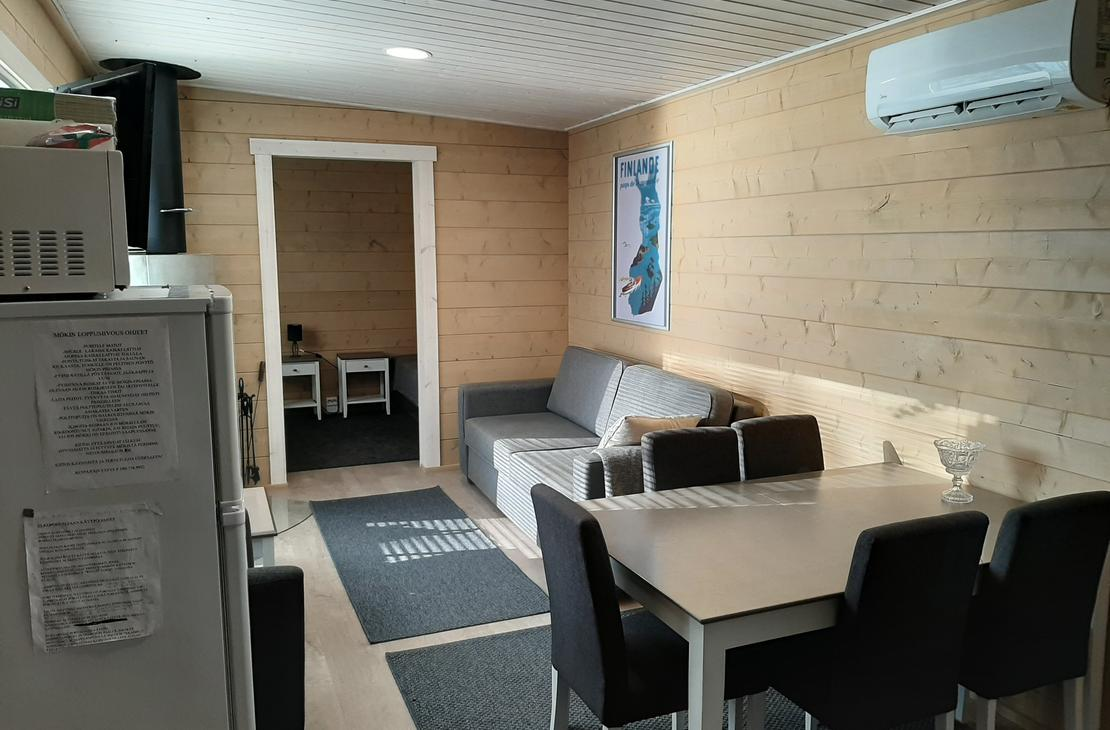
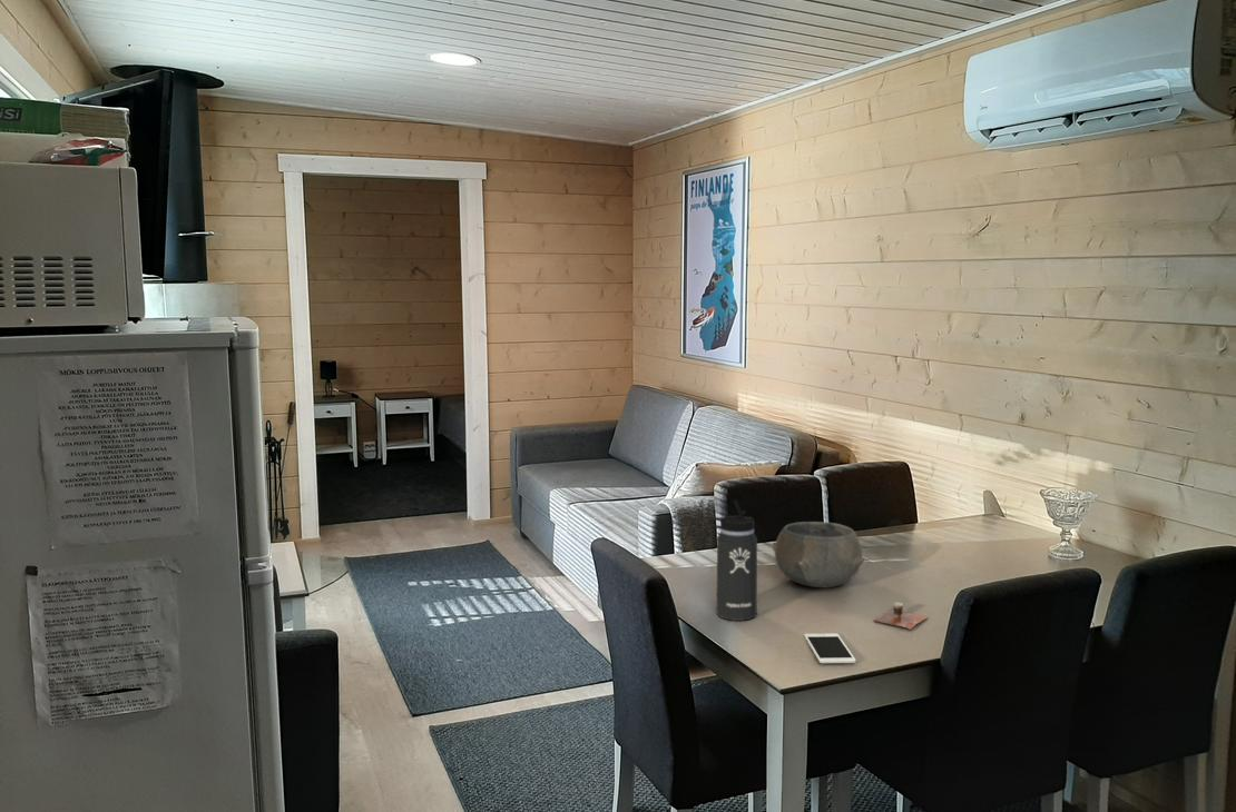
+ thermos bottle [707,499,758,622]
+ cell phone [803,633,857,664]
+ bowl [771,521,865,588]
+ cup [872,602,929,631]
